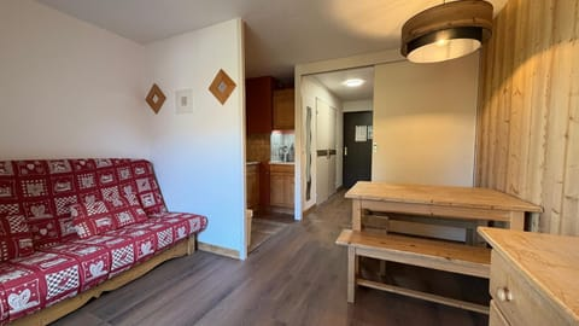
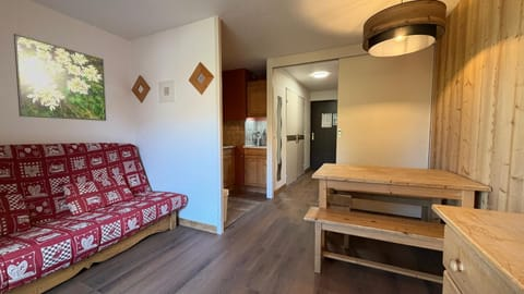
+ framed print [13,33,107,122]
